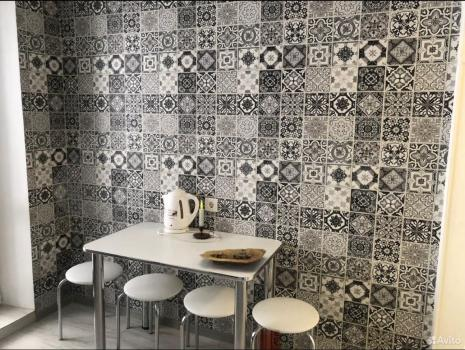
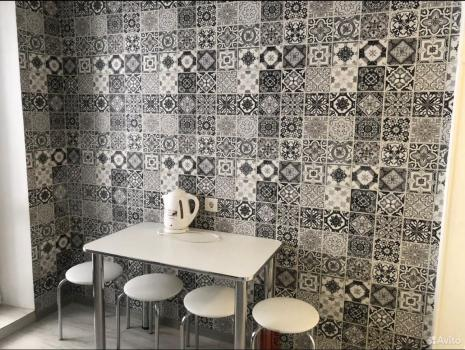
- bowl [198,247,267,266]
- candle [192,199,215,239]
